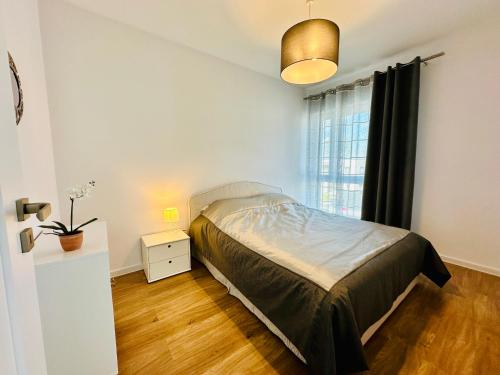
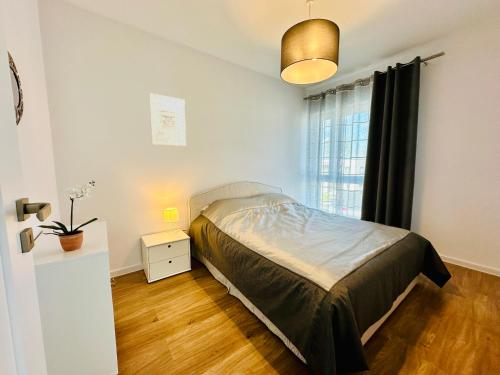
+ wall art [148,92,187,147]
